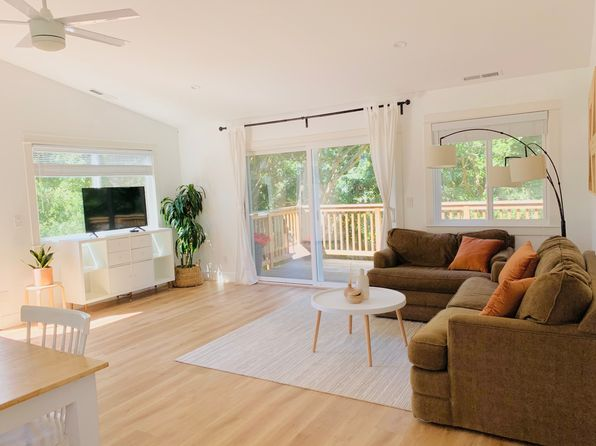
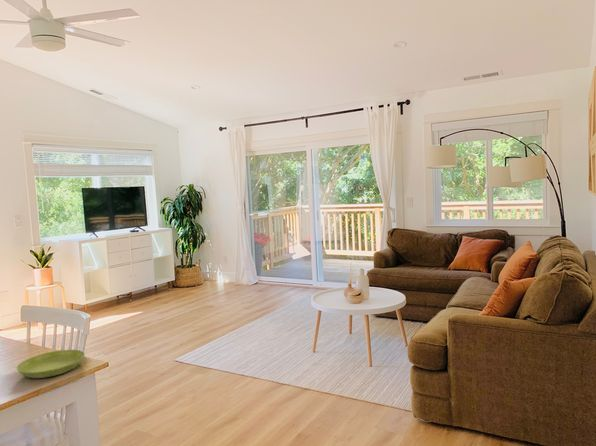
+ saucer [16,349,86,379]
